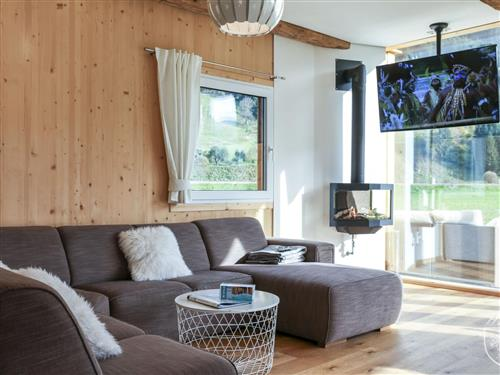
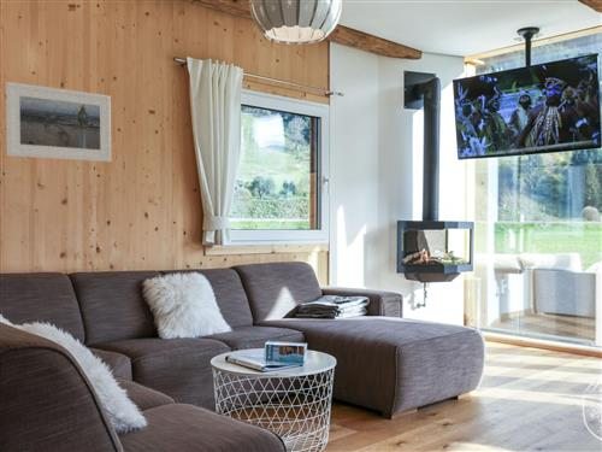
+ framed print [5,81,112,163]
